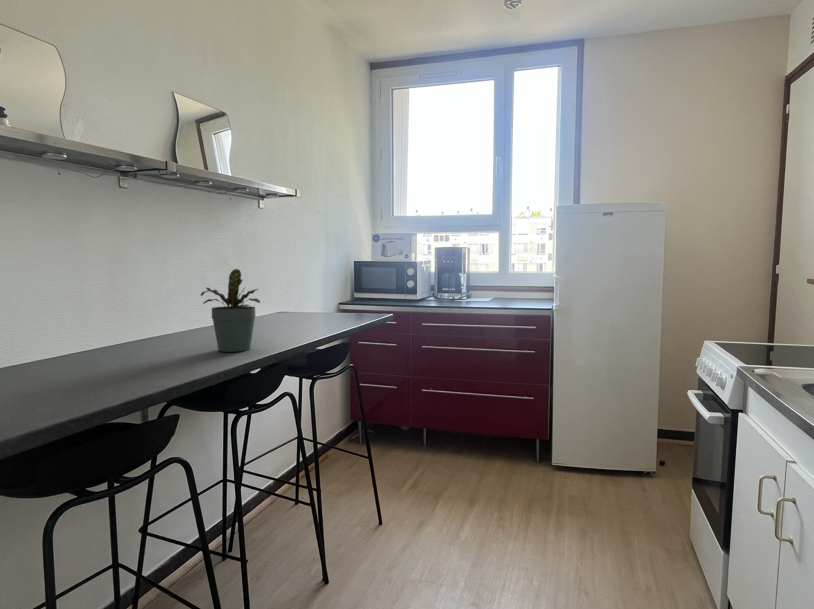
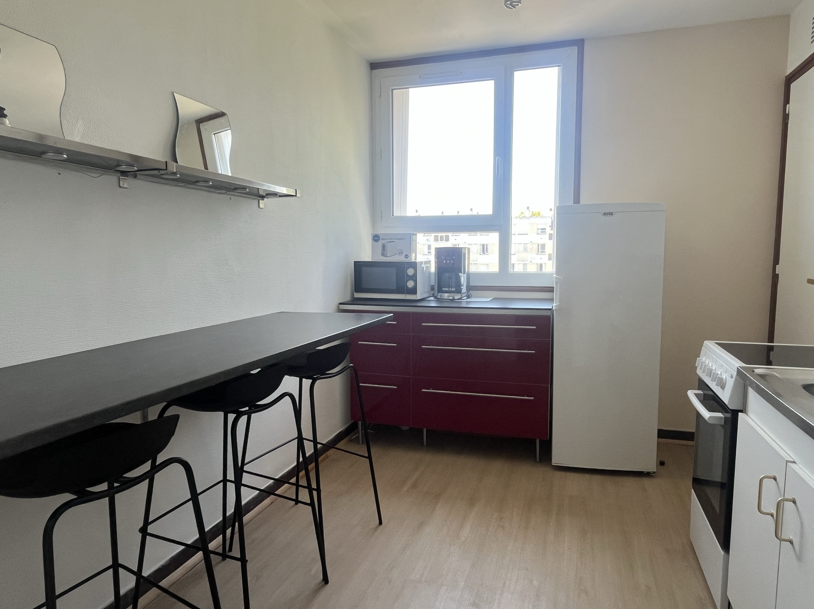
- potted plant [200,268,261,353]
